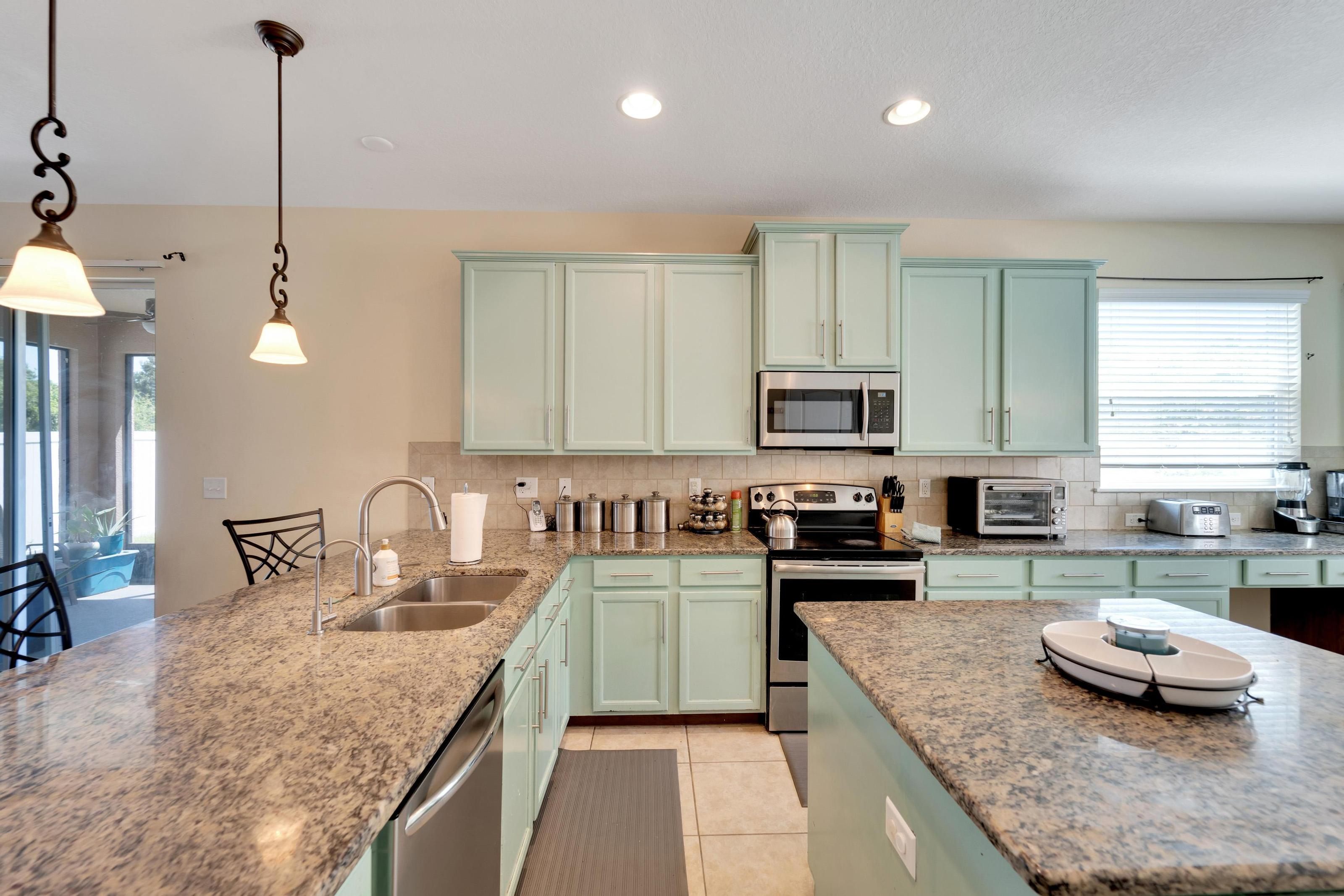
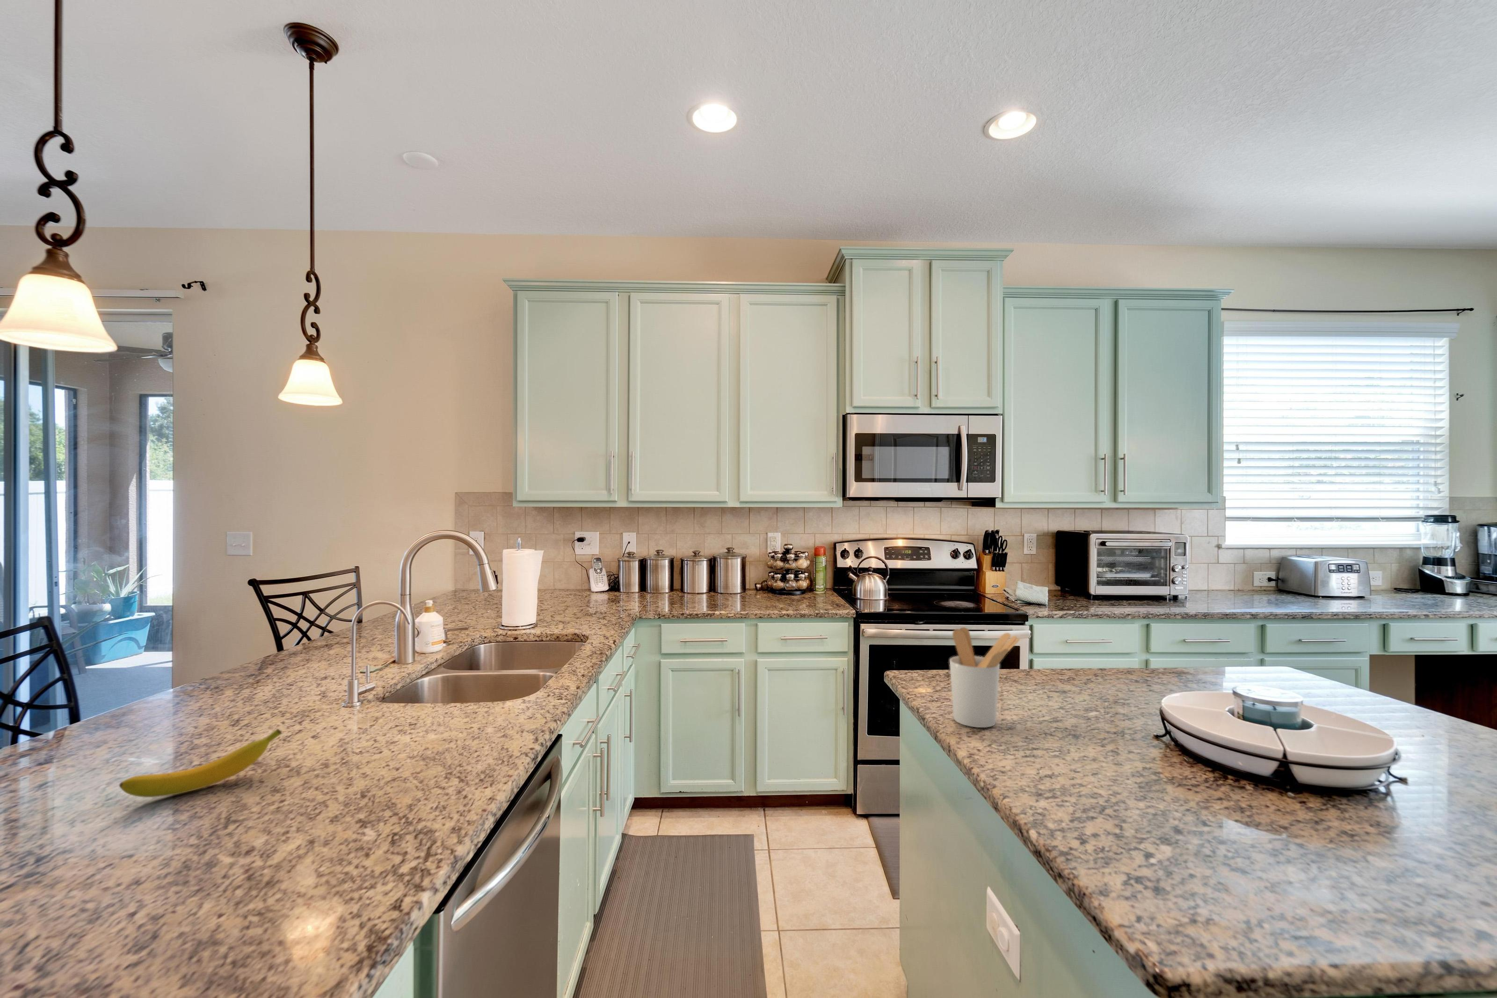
+ banana [119,728,283,798]
+ utensil holder [949,627,1020,728]
